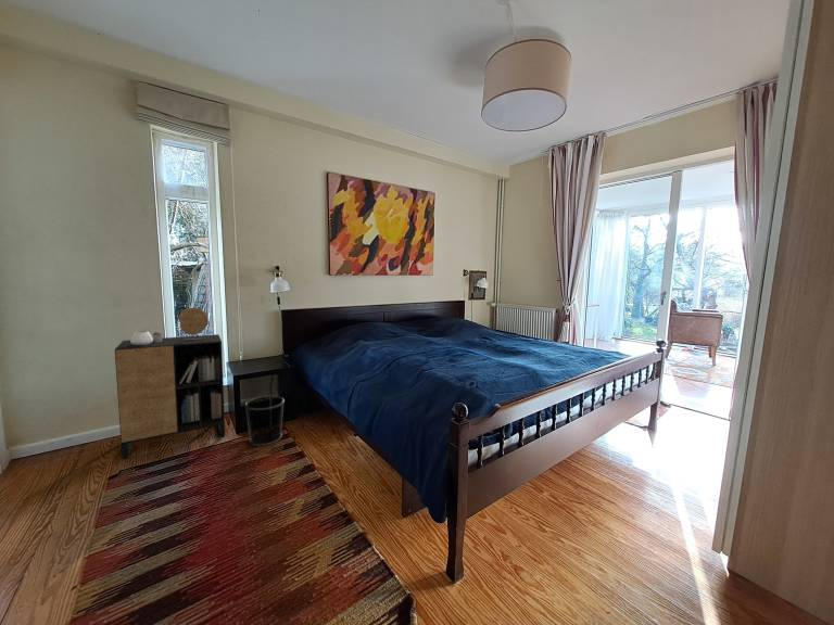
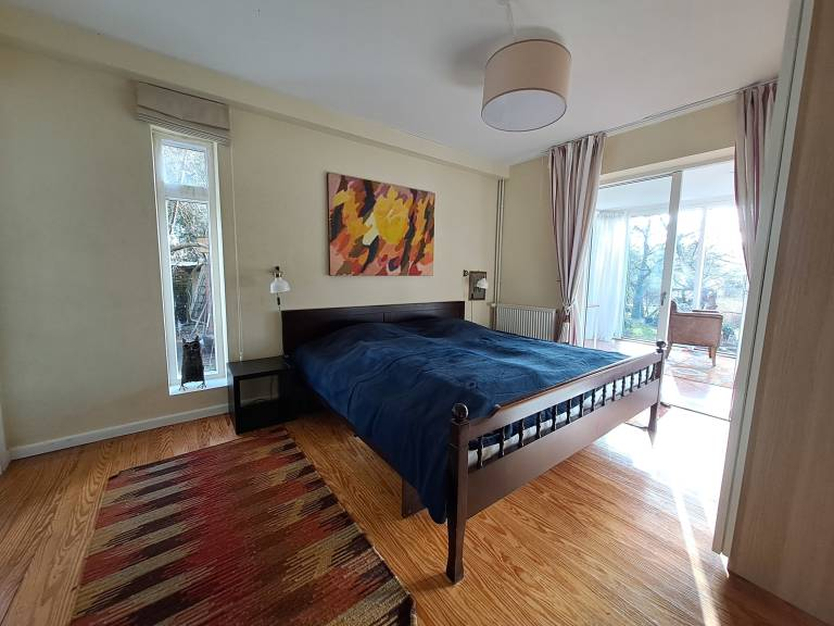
- waste bin [244,395,286,447]
- cabinet [114,307,226,460]
